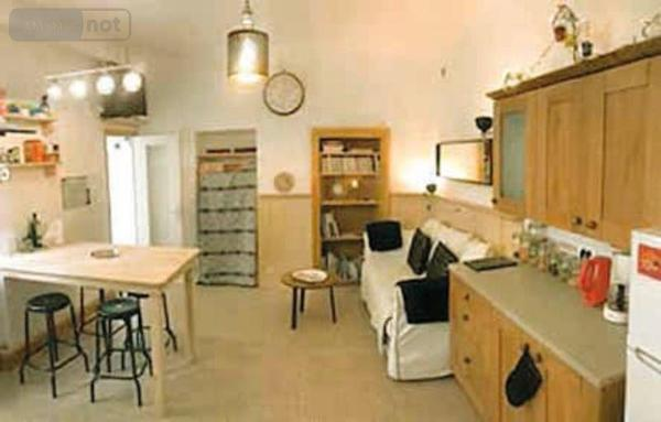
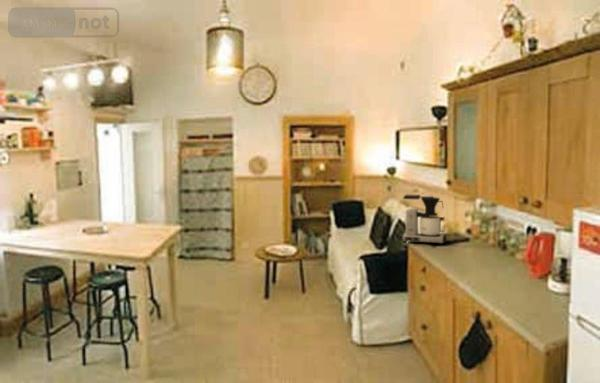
+ coffee maker [399,194,448,245]
